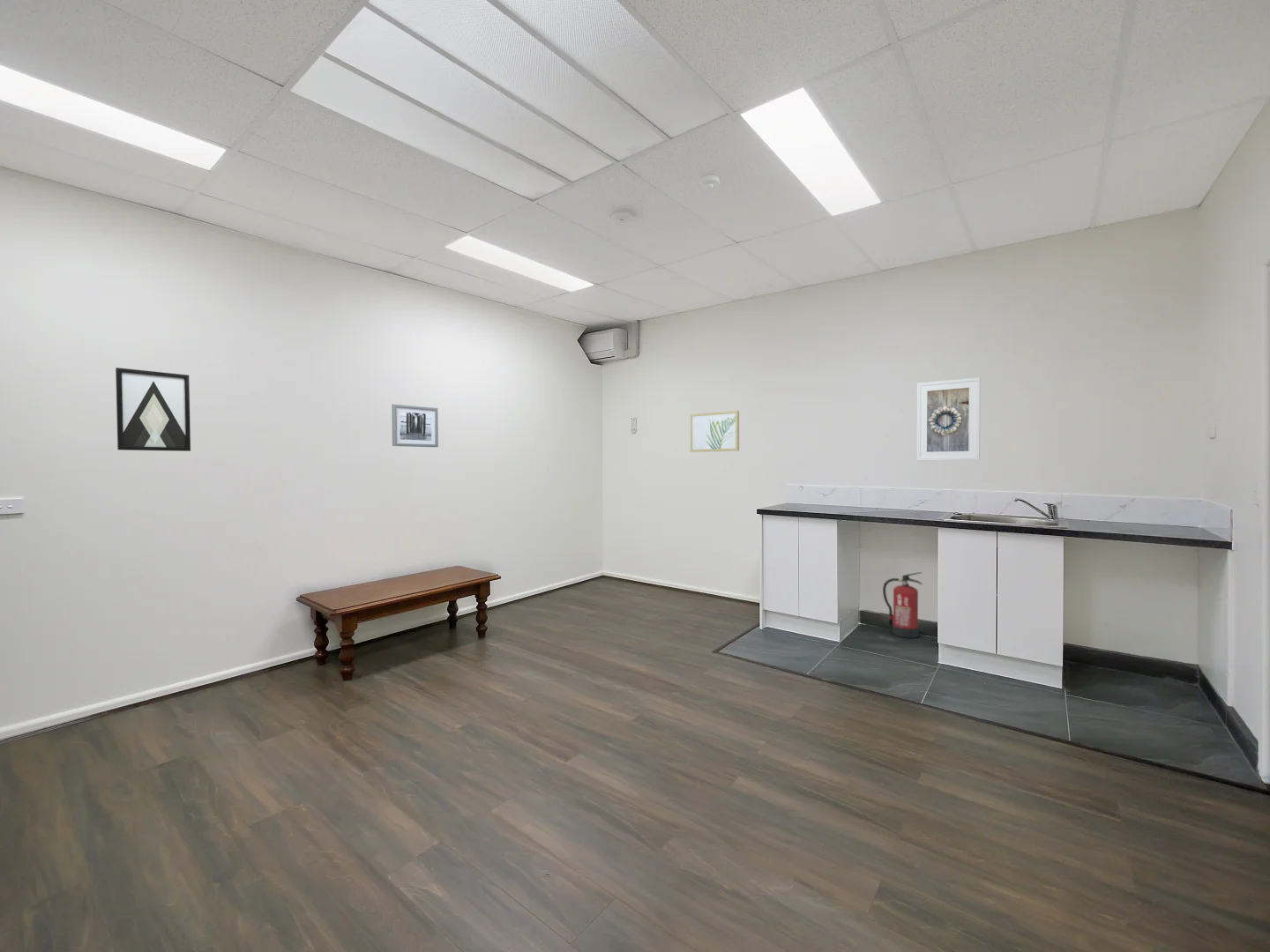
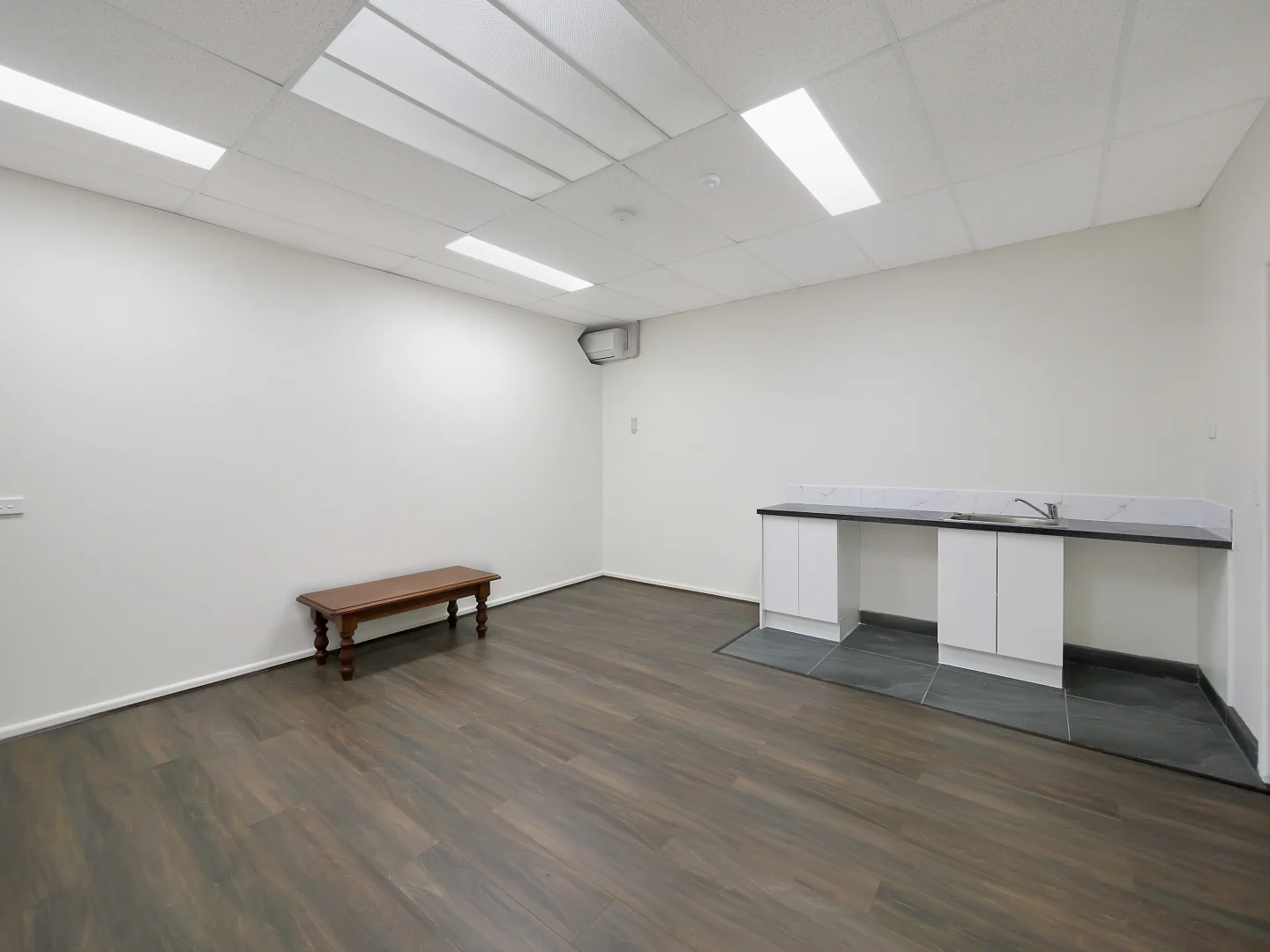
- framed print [916,376,982,462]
- wall art [115,367,191,452]
- wall art [690,410,740,453]
- fire extinguisher [882,571,923,639]
- wall art [391,404,439,448]
